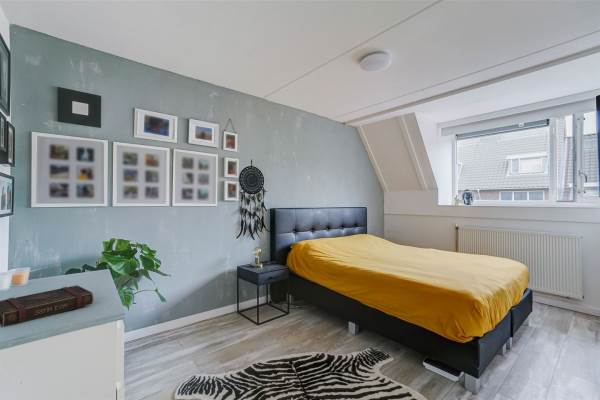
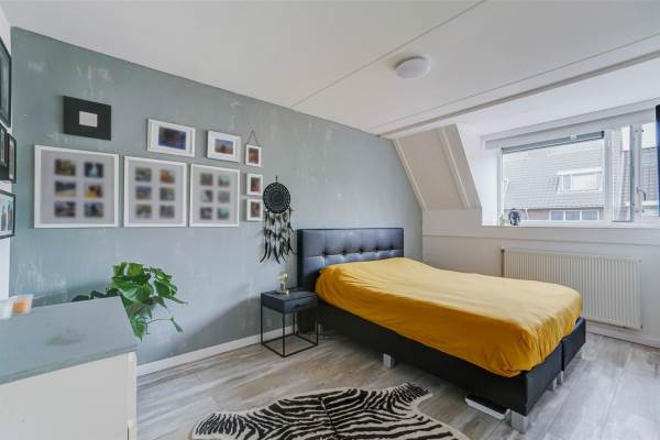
- book [0,284,94,328]
